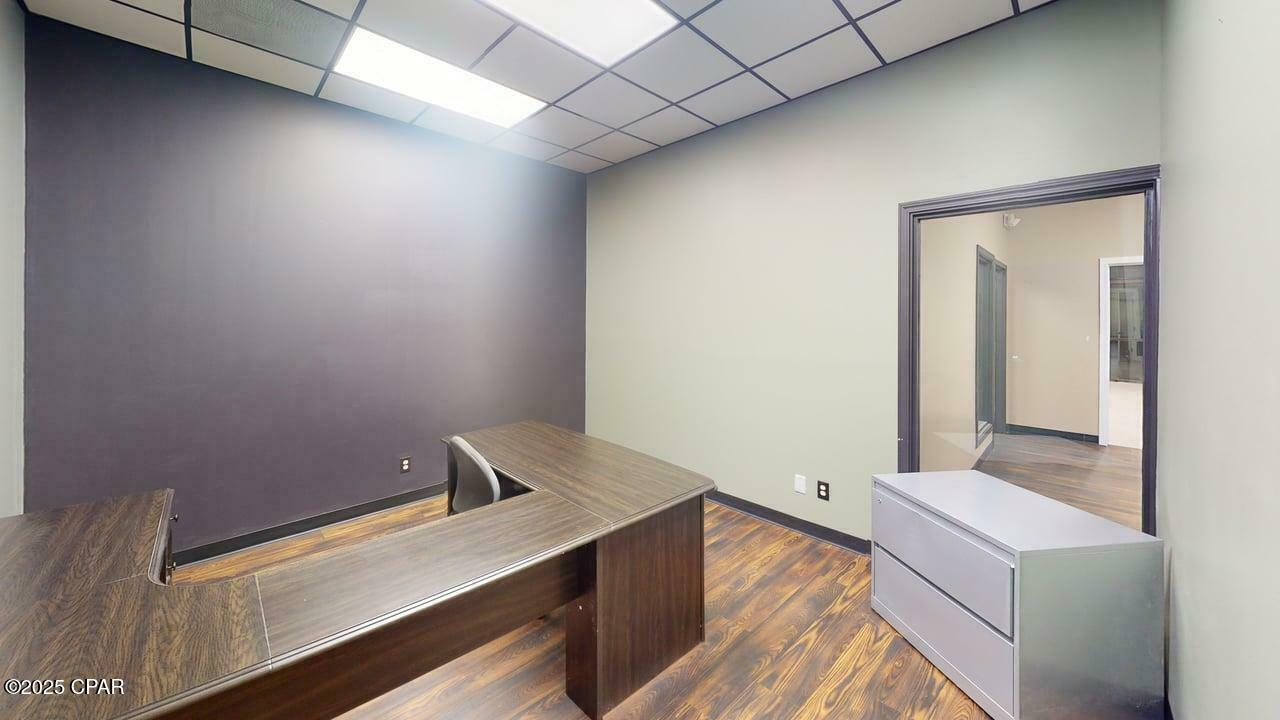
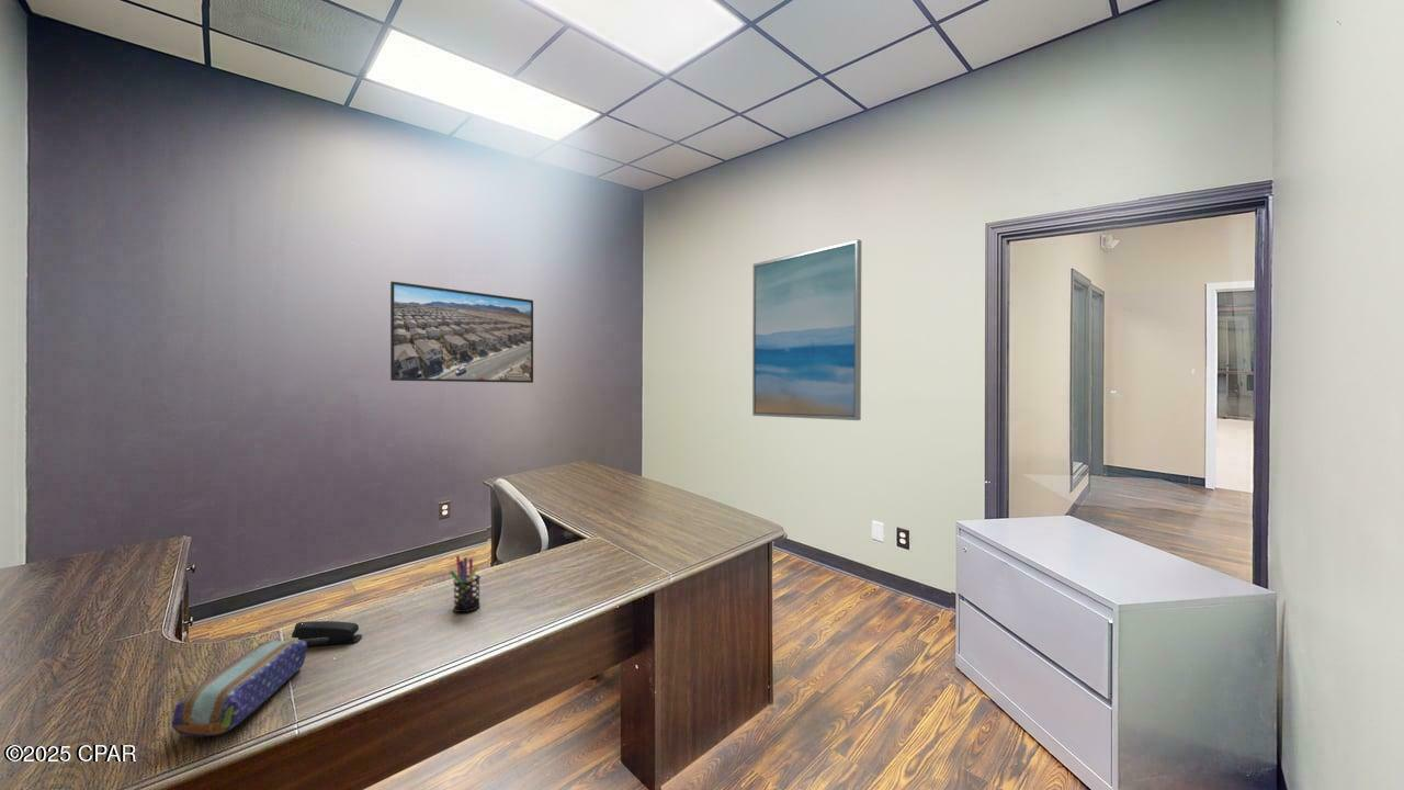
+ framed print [389,280,534,384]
+ pen holder [449,555,482,613]
+ pencil case [171,640,308,737]
+ wall art [751,238,862,421]
+ stapler [291,620,363,647]
